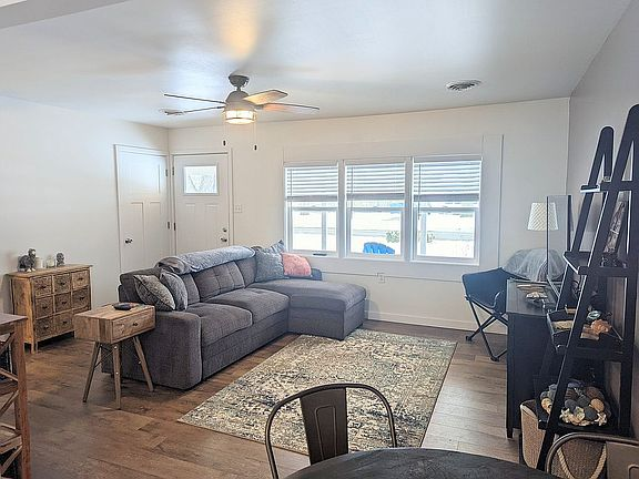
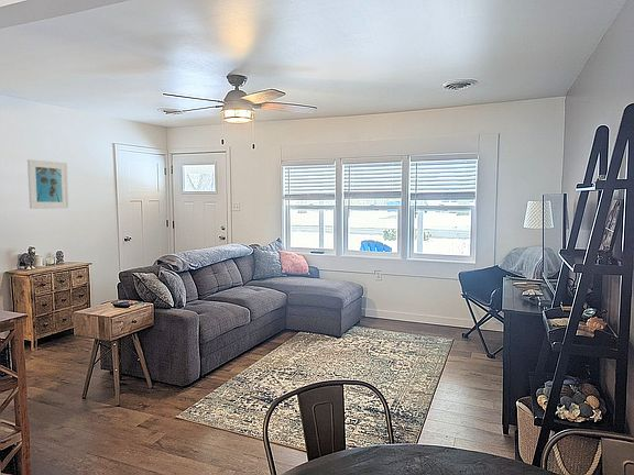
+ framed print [26,158,69,210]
